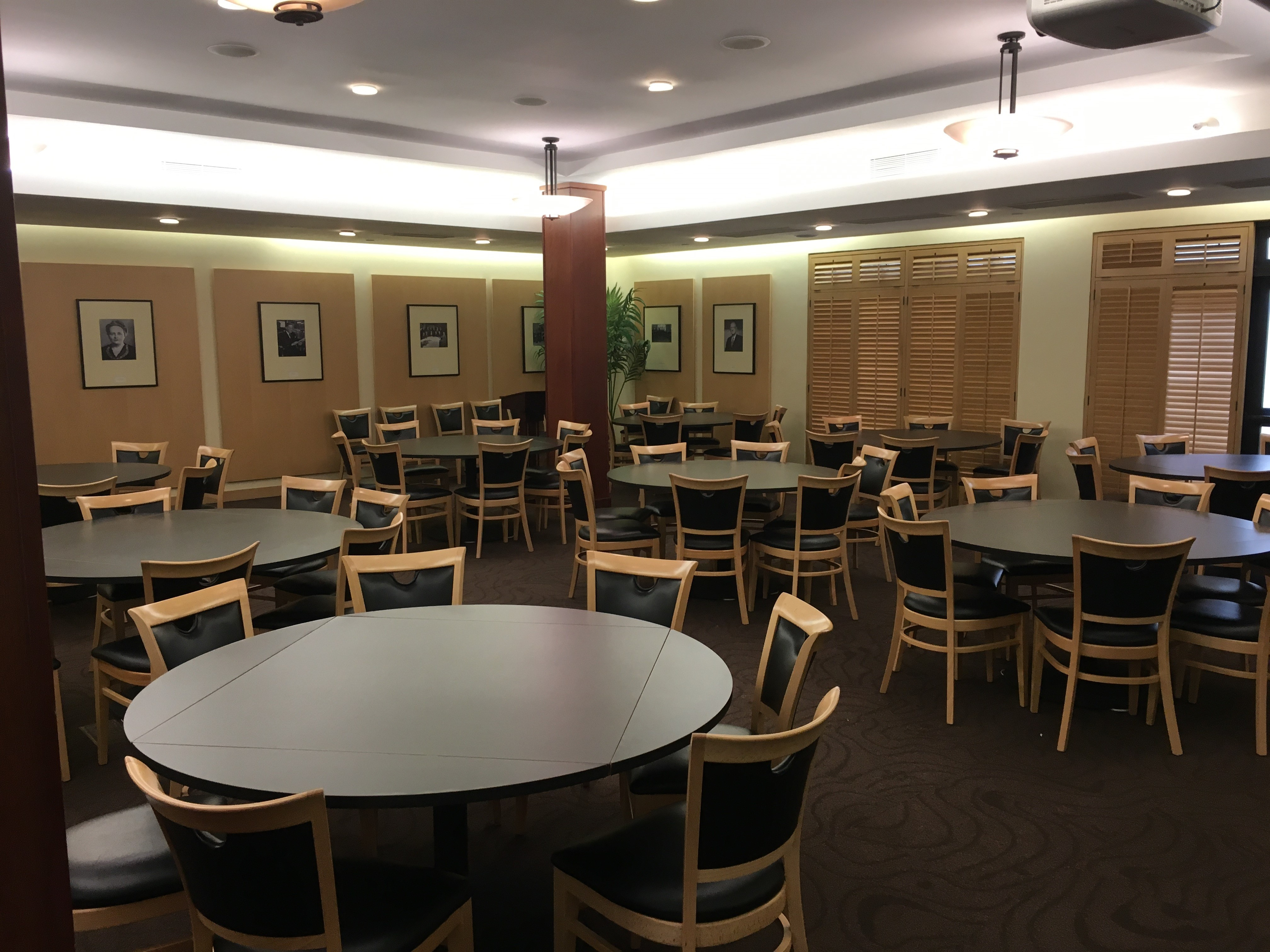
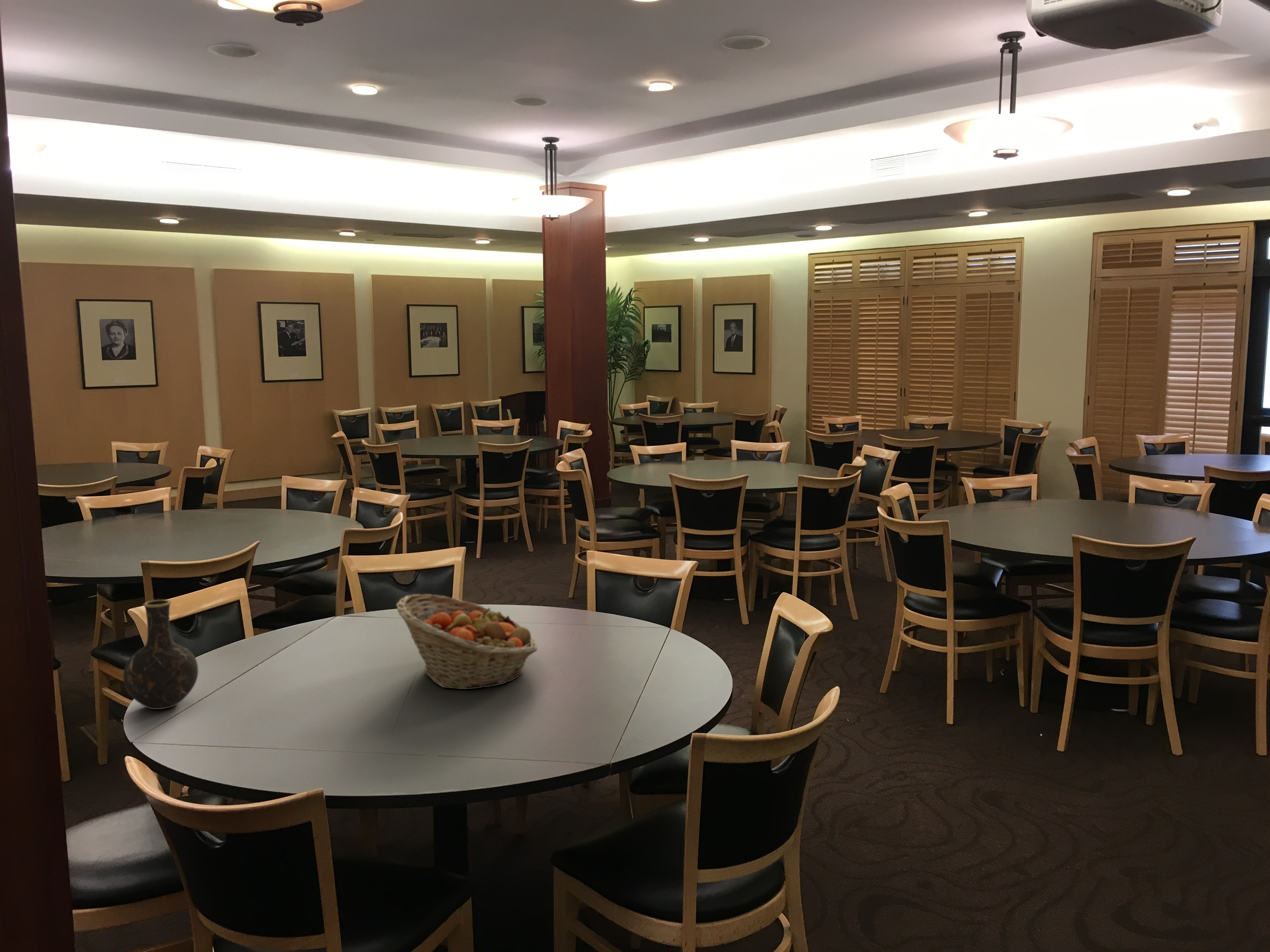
+ vase [123,599,198,710]
+ fruit basket [395,594,538,690]
